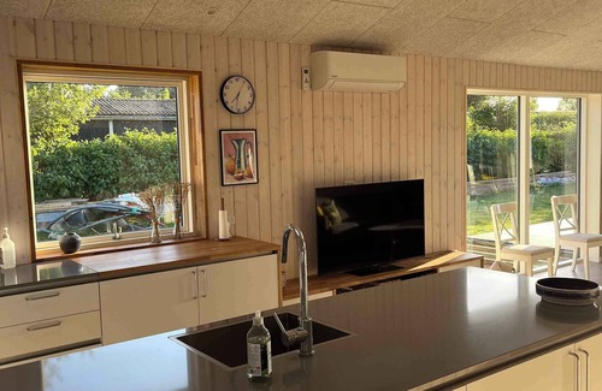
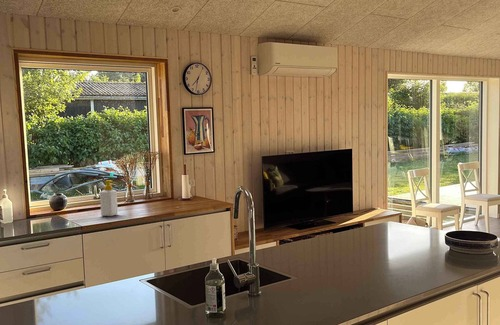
+ soap bottle [99,179,119,217]
